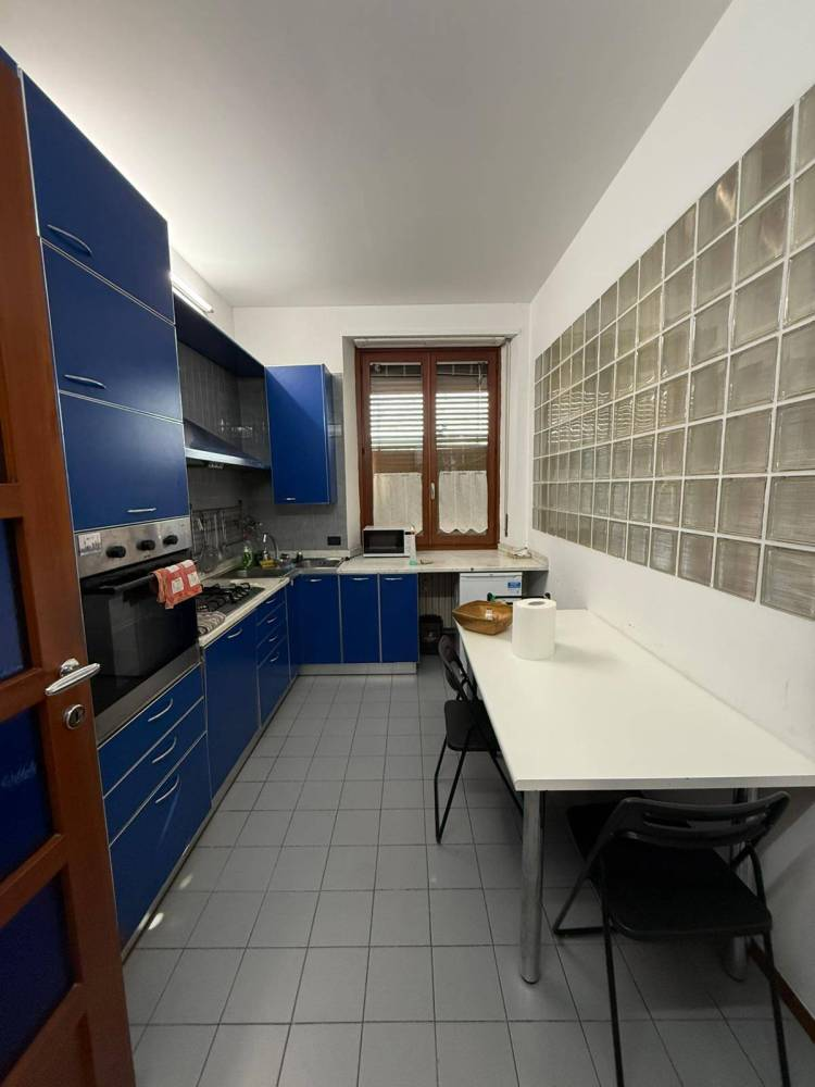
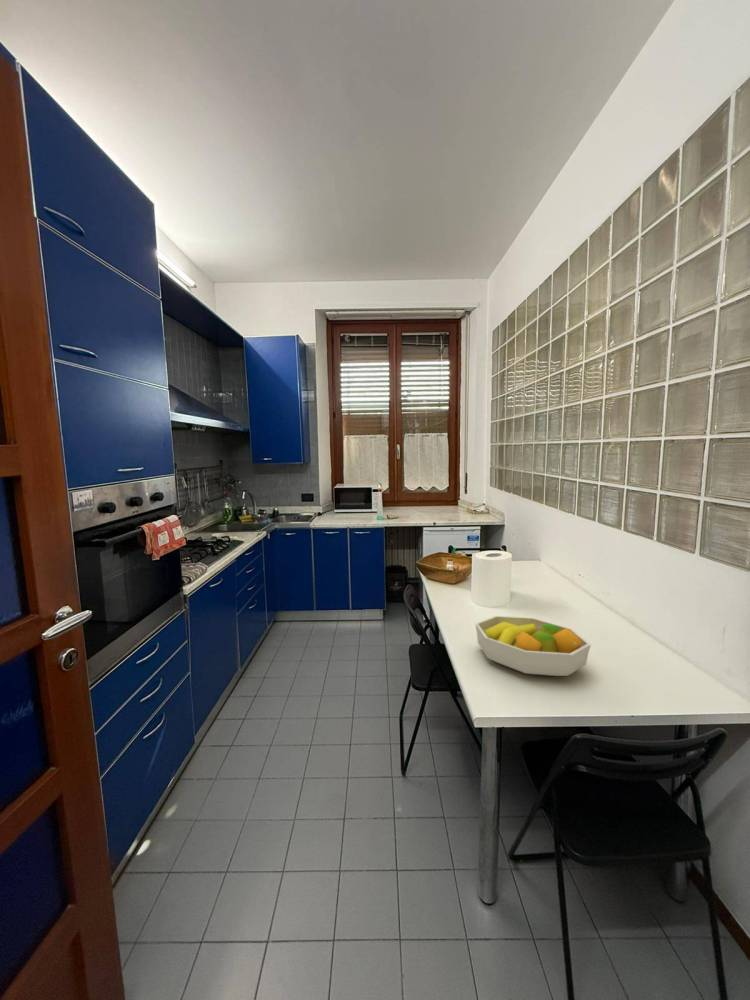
+ fruit bowl [474,615,592,677]
